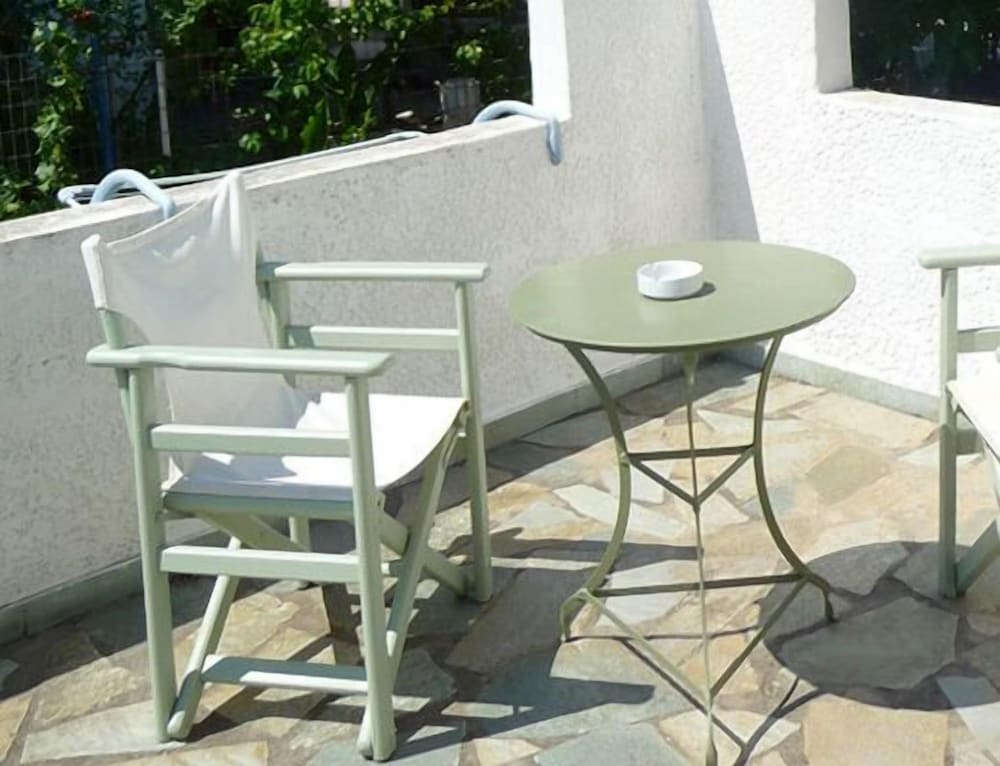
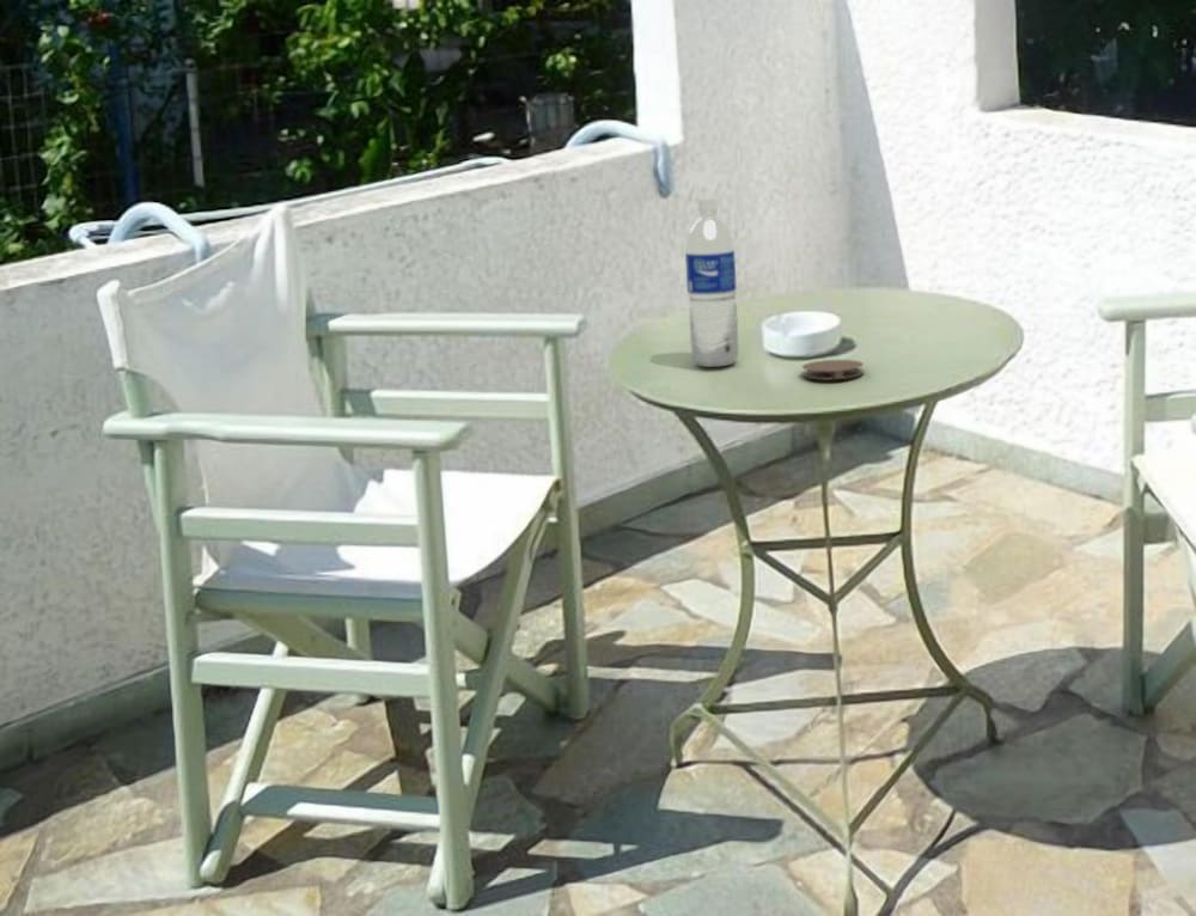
+ water bottle [684,196,739,368]
+ coaster [801,359,865,380]
